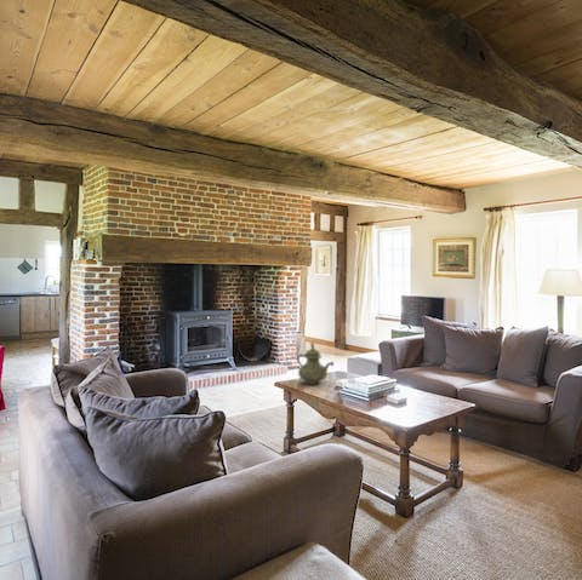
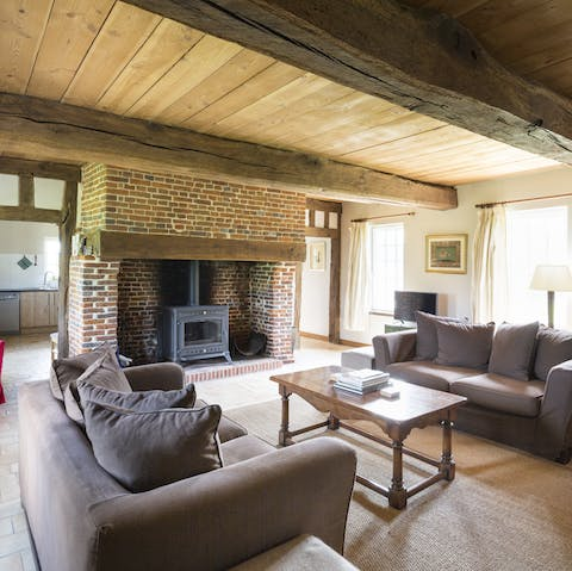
- teapot [296,341,335,385]
